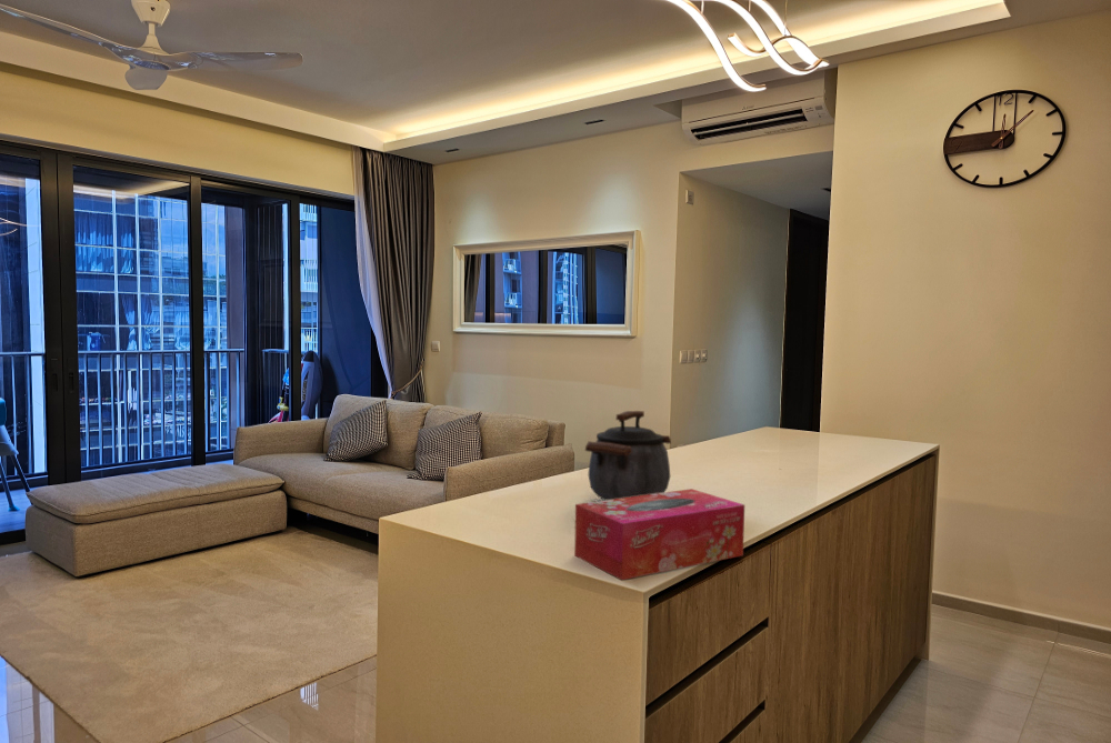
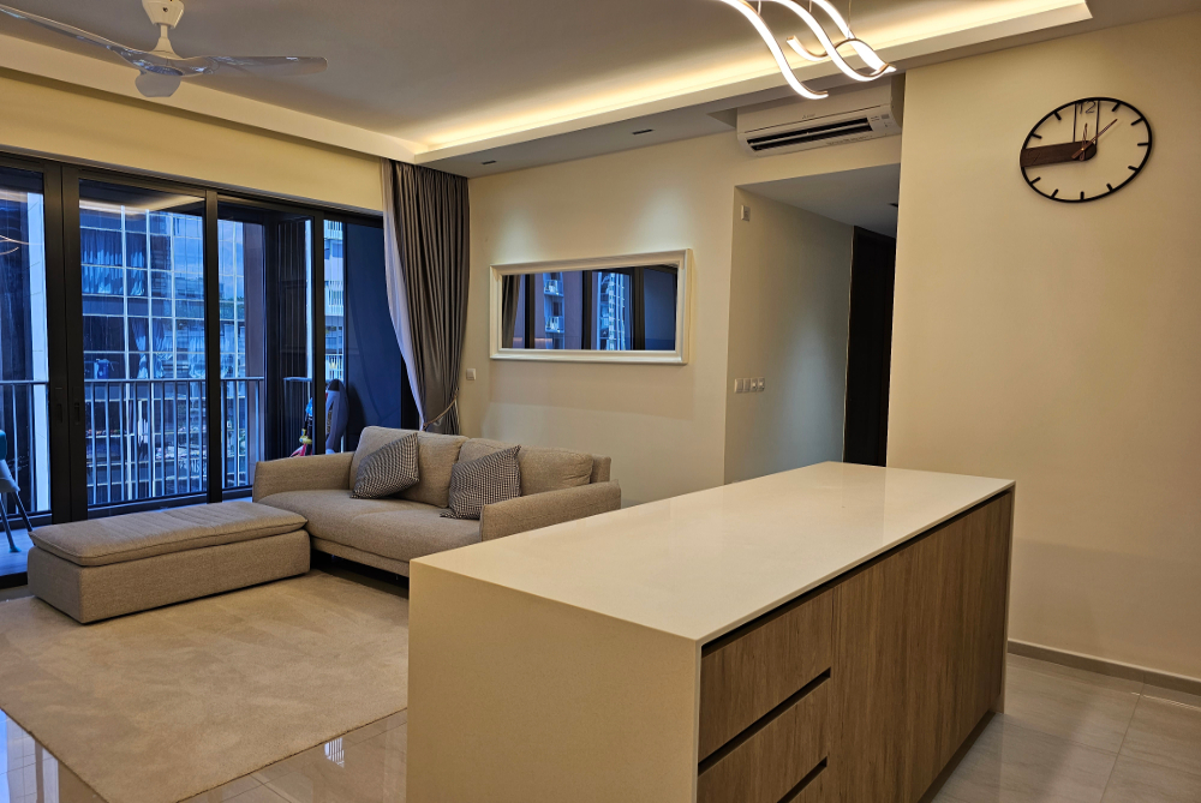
- tissue box [573,488,745,581]
- kettle [584,410,672,501]
